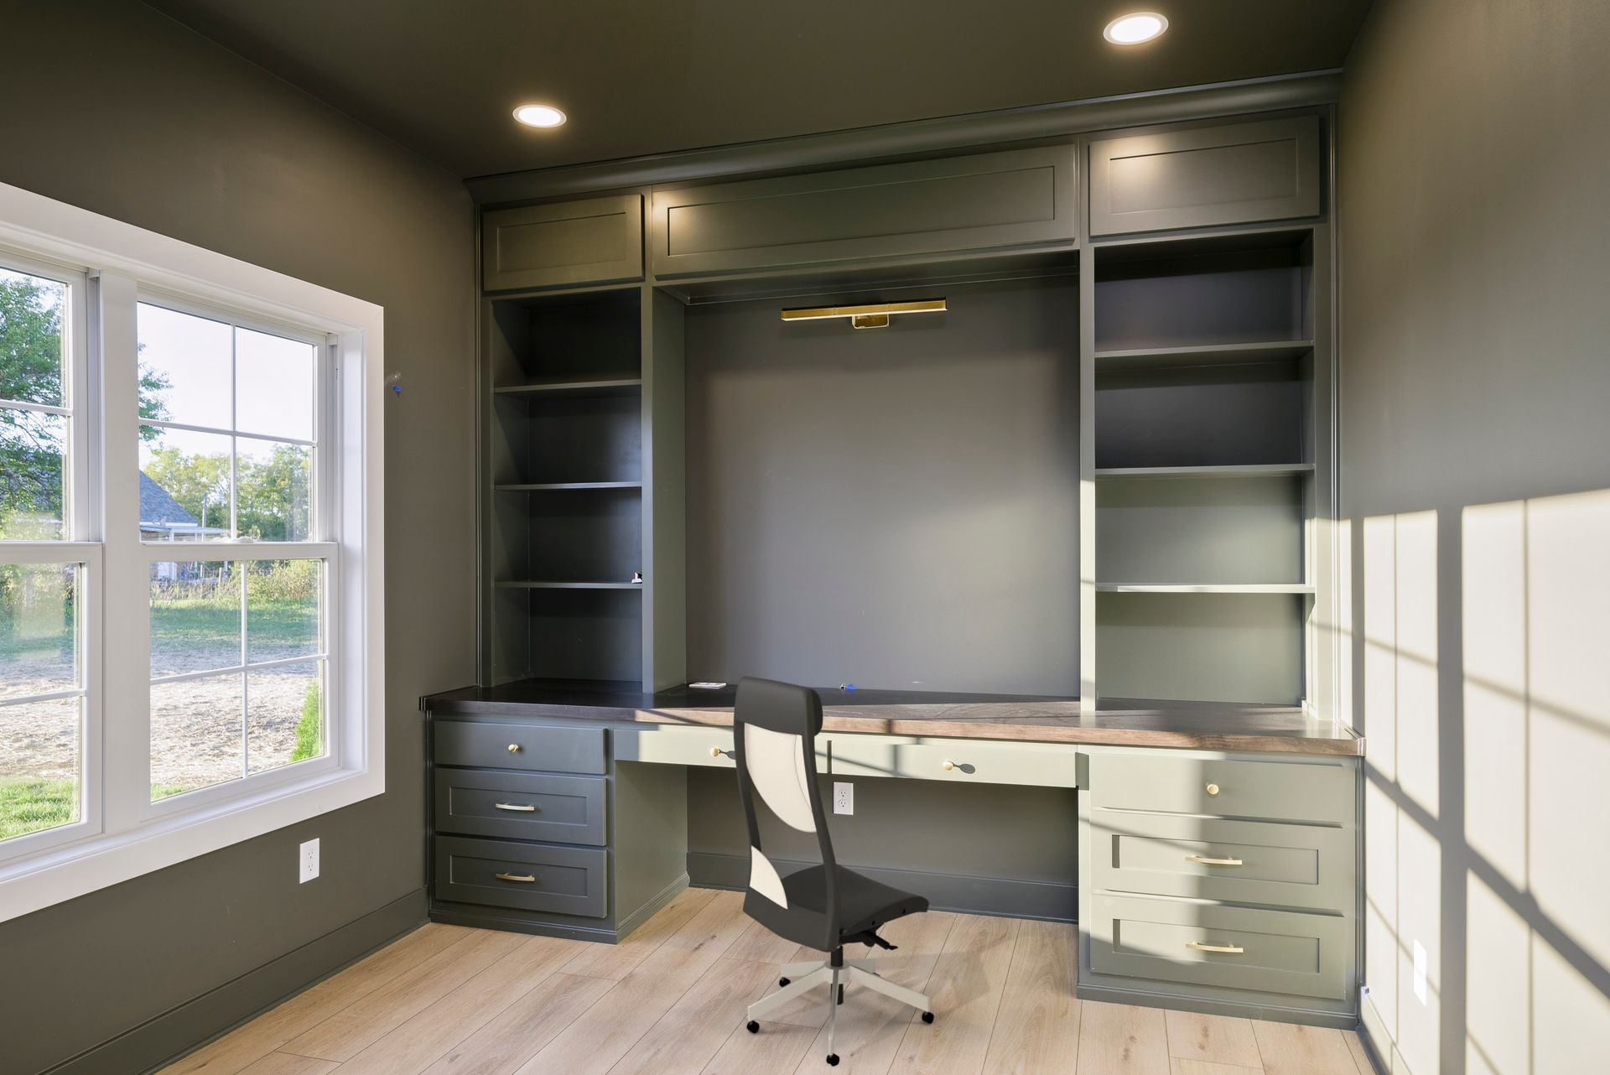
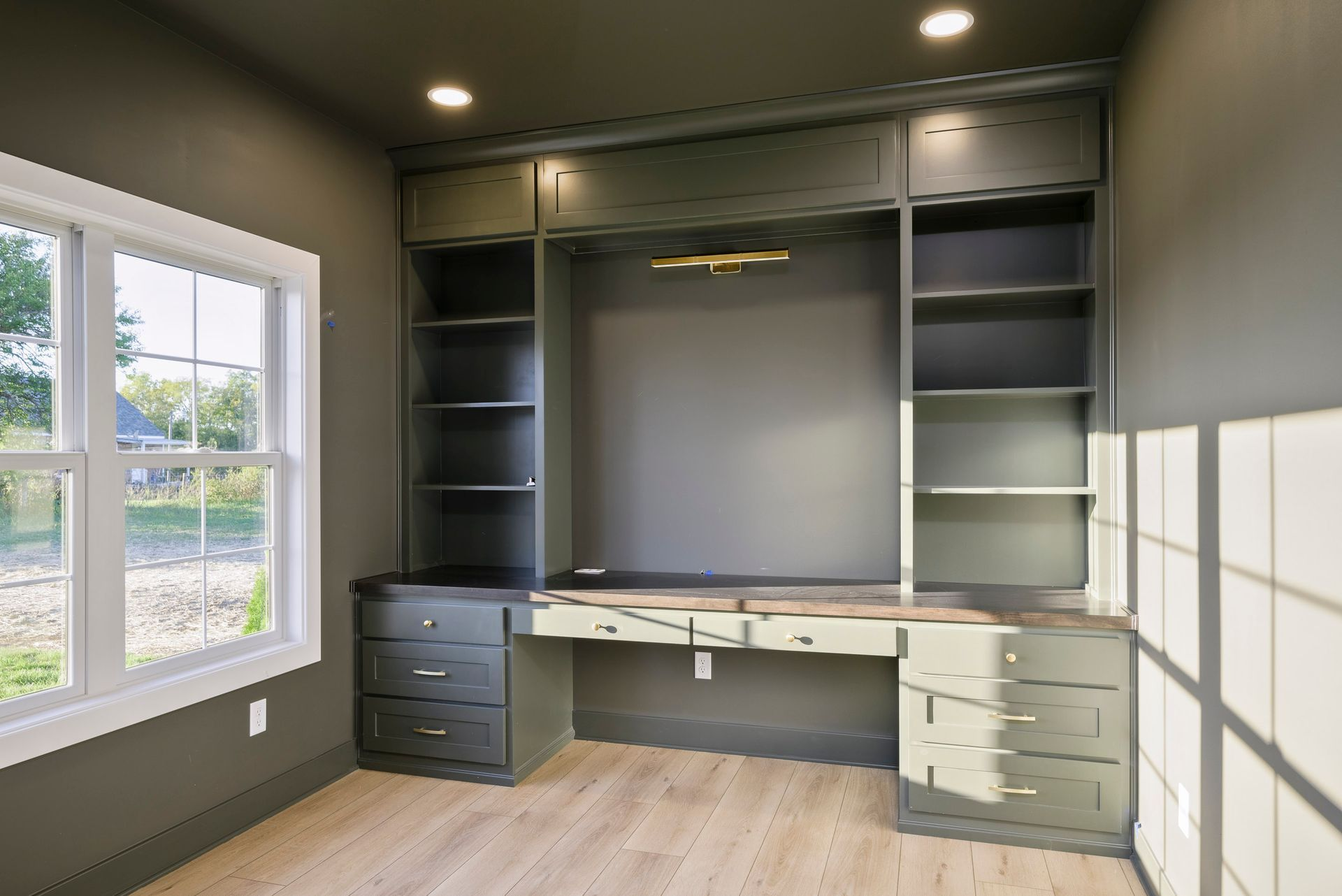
- office chair [733,675,935,1068]
